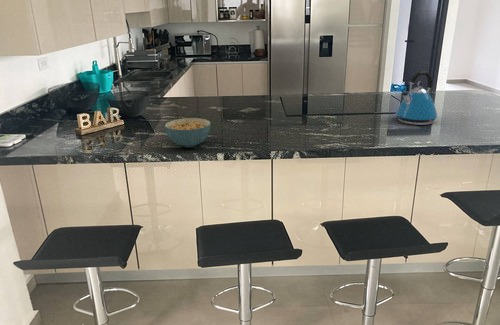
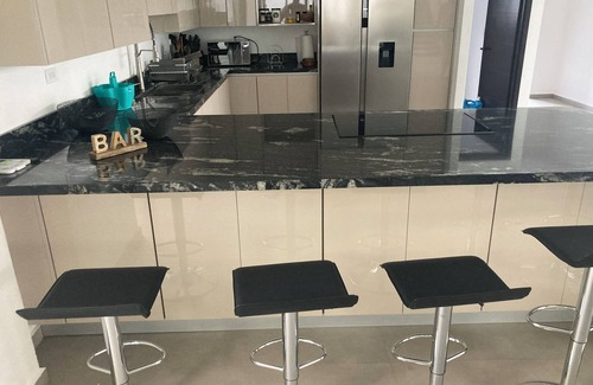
- cereal bowl [164,117,212,148]
- kettle [395,70,438,126]
